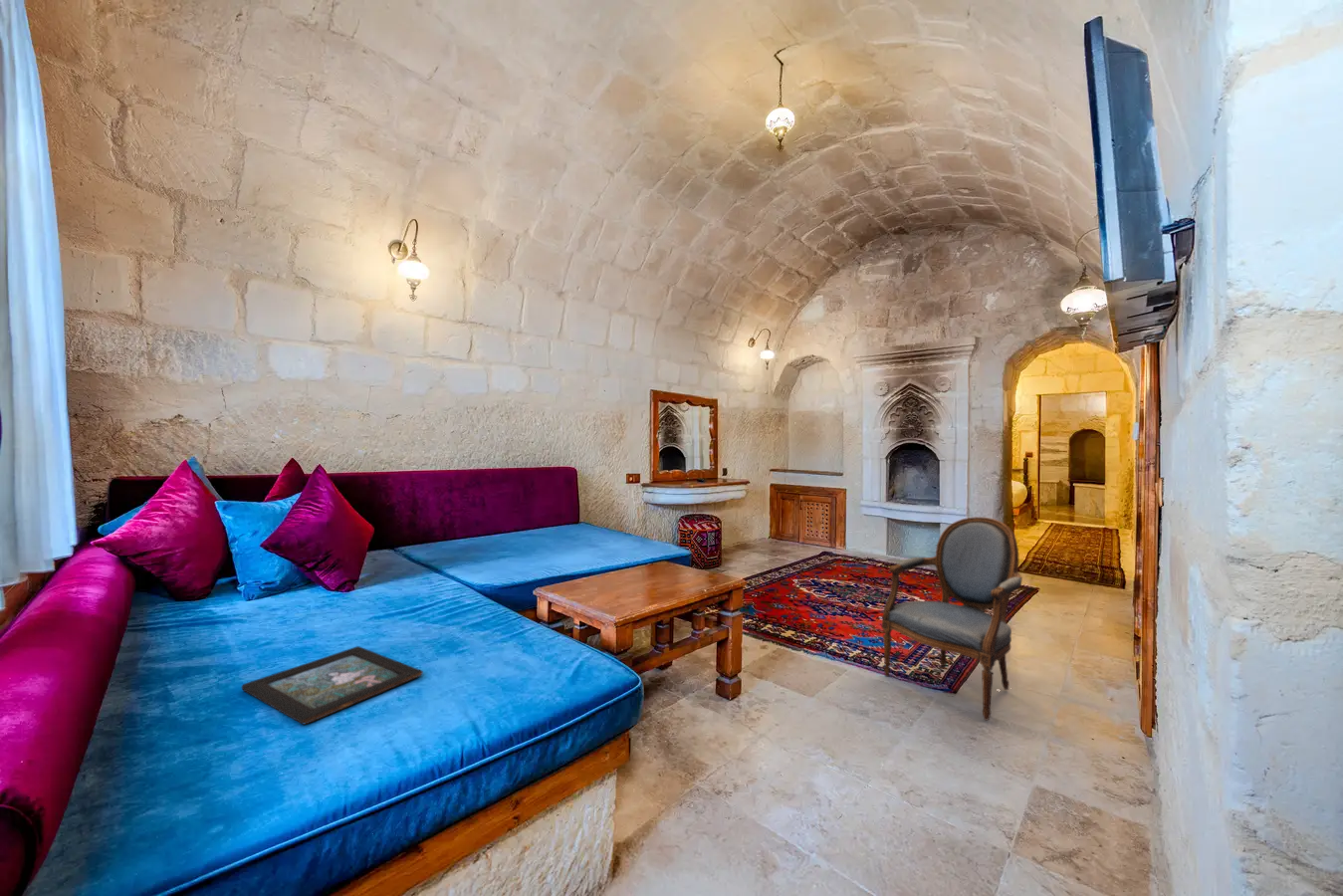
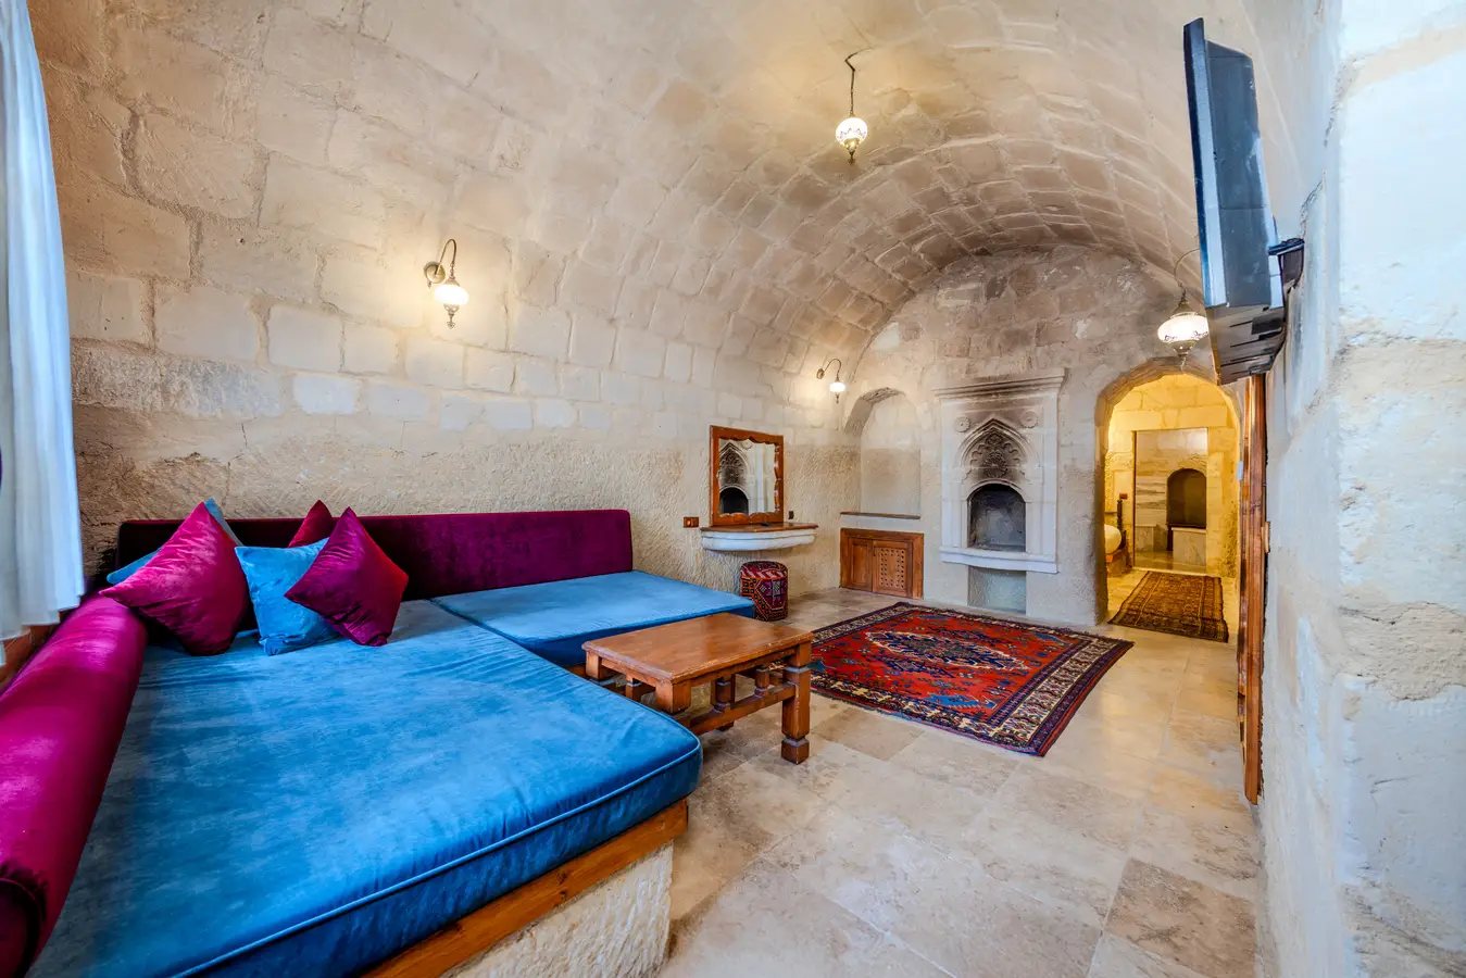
- decorative tray [241,645,424,725]
- armchair [881,516,1023,721]
